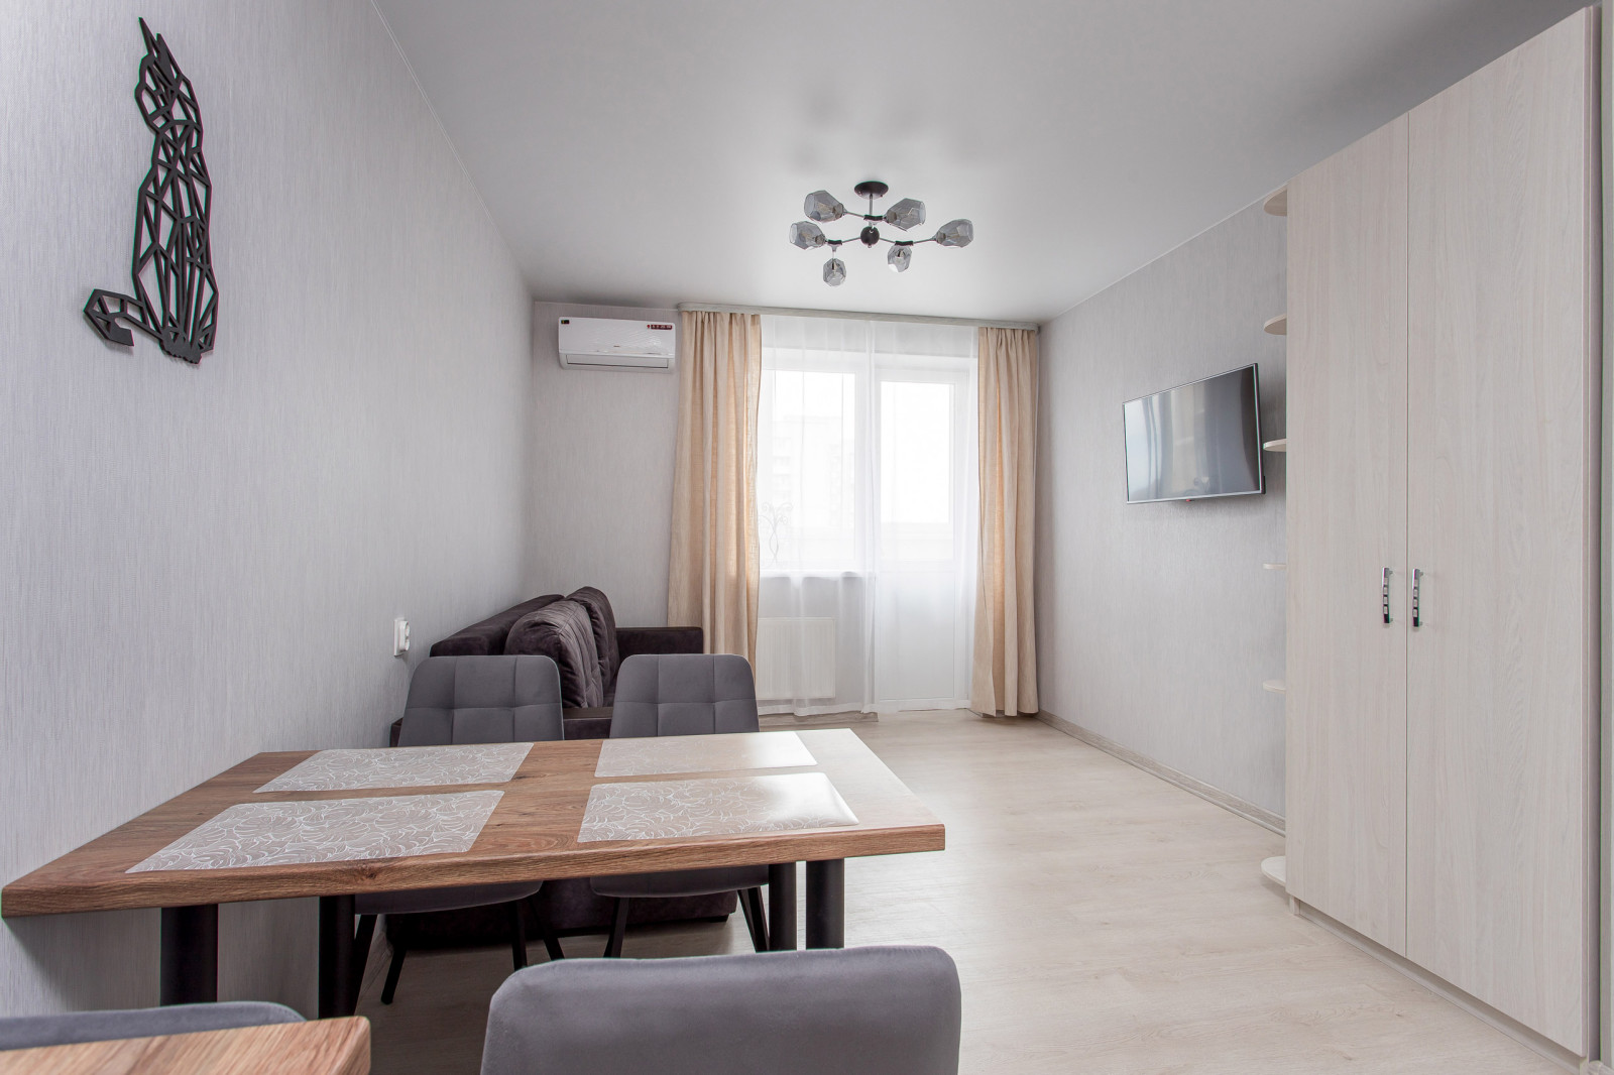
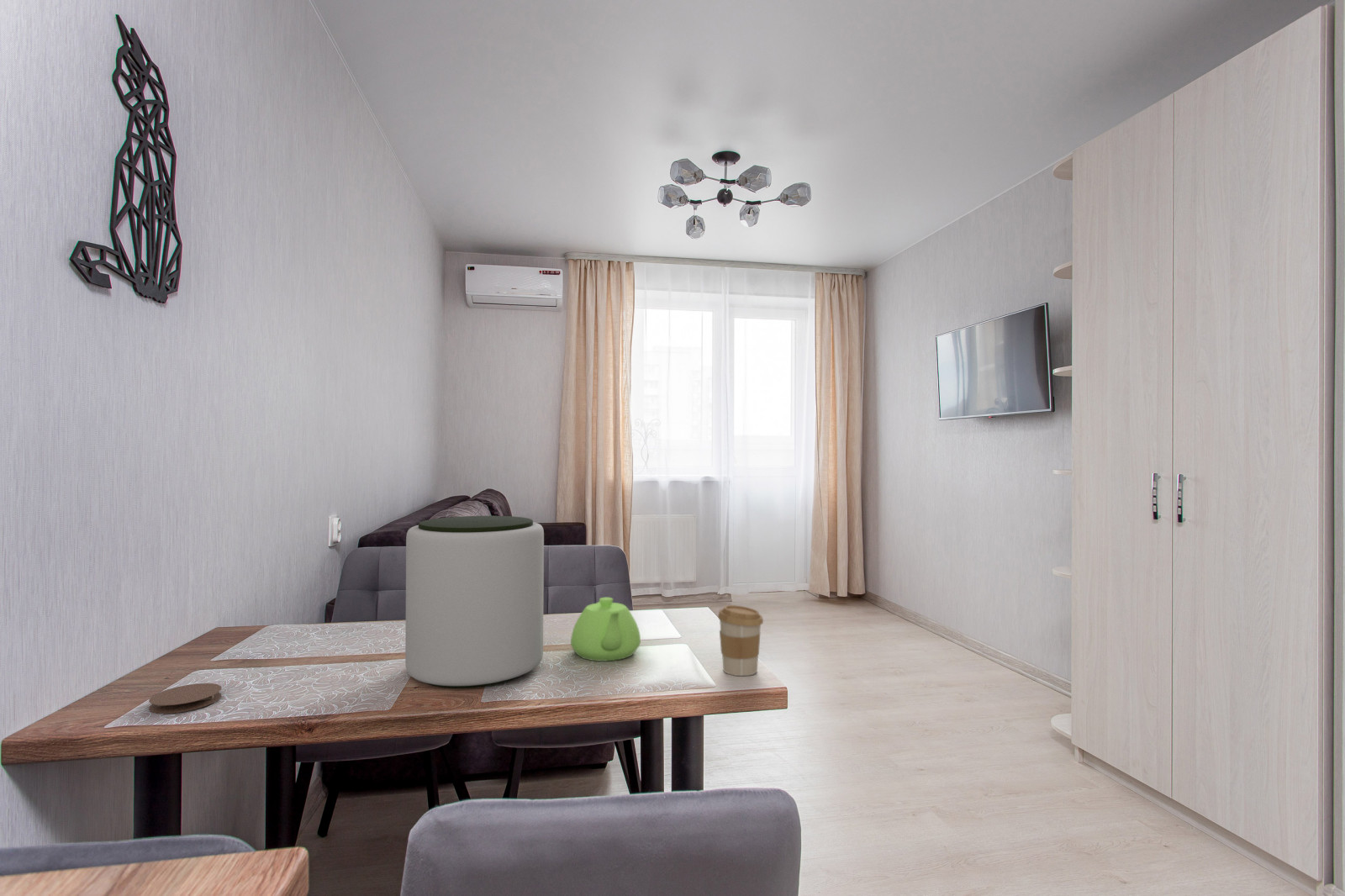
+ teapot [570,597,641,661]
+ coaster [148,683,222,714]
+ plant pot [404,515,545,689]
+ coffee cup [717,604,764,677]
